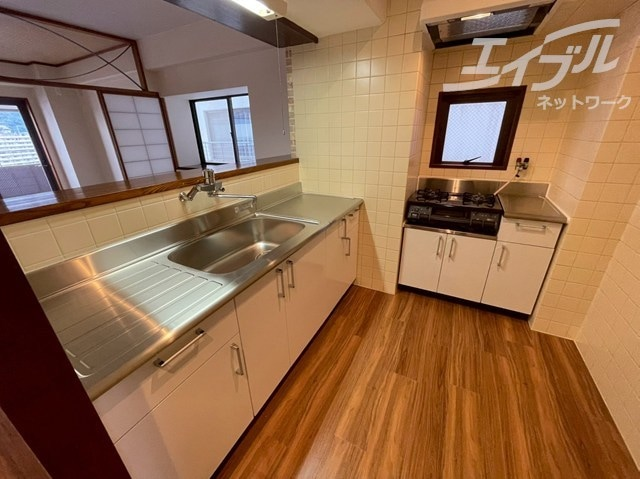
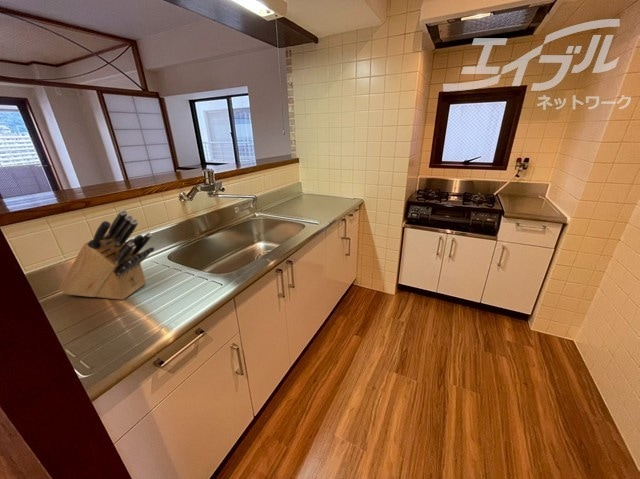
+ knife block [58,209,155,301]
